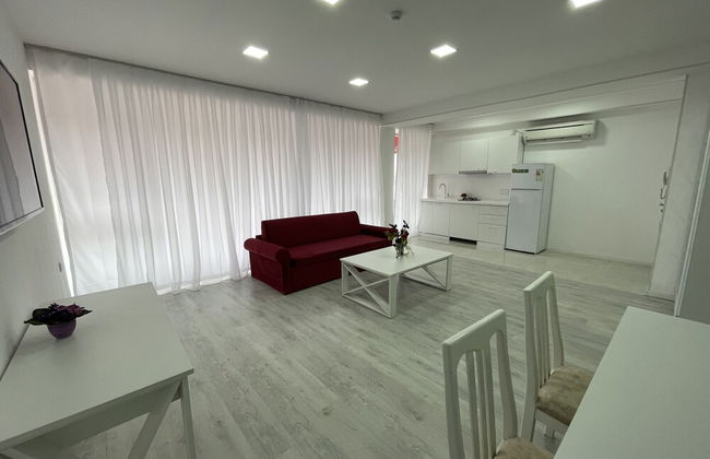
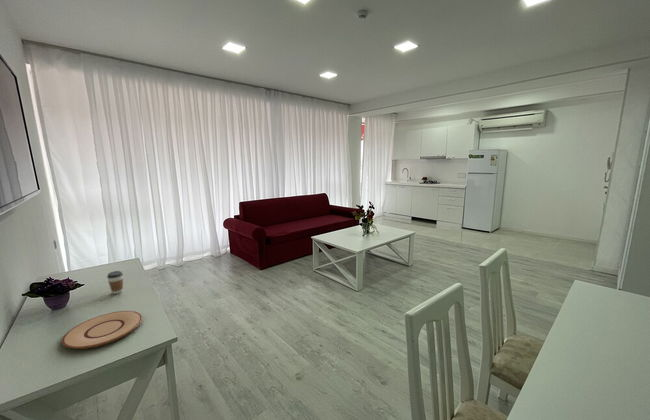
+ coffee cup [106,270,124,295]
+ plate [61,310,143,350]
